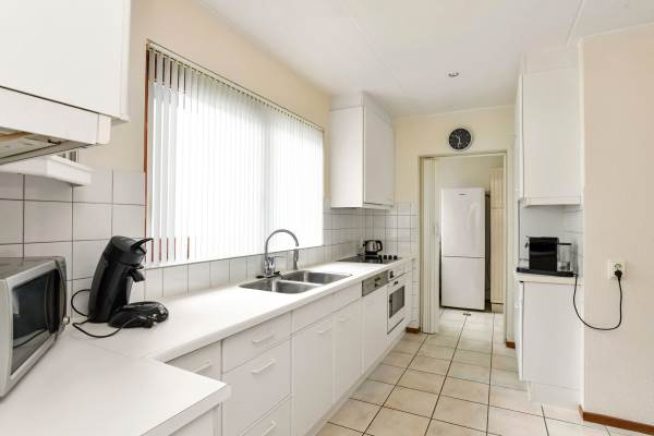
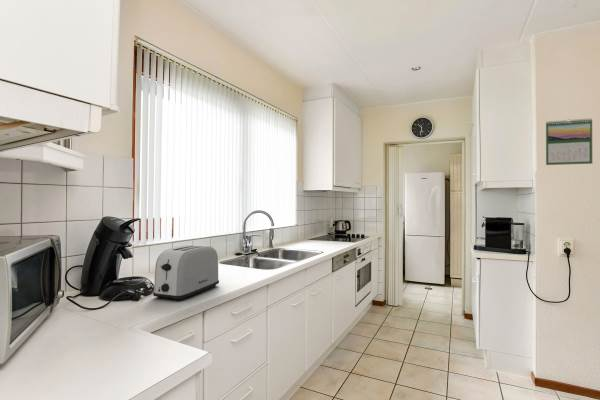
+ toaster [152,244,220,302]
+ calendar [545,117,593,166]
